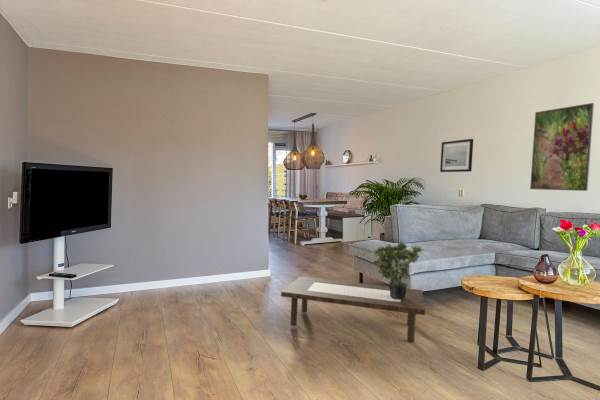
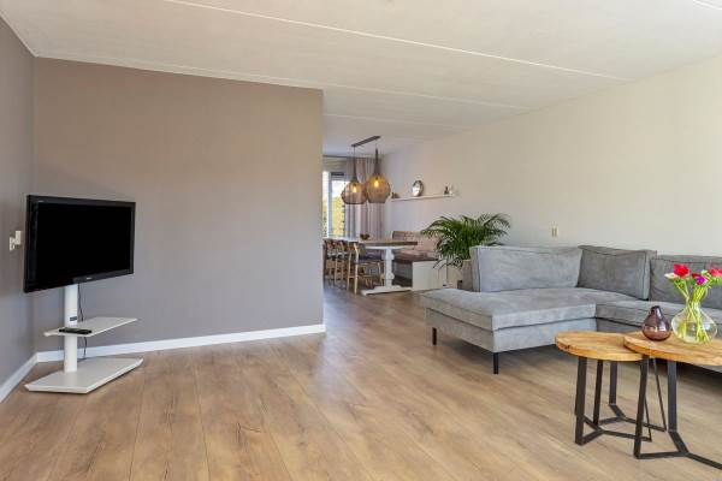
- coffee table [280,275,426,344]
- wall art [439,138,474,173]
- potted plant [372,241,425,299]
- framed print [529,102,595,192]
